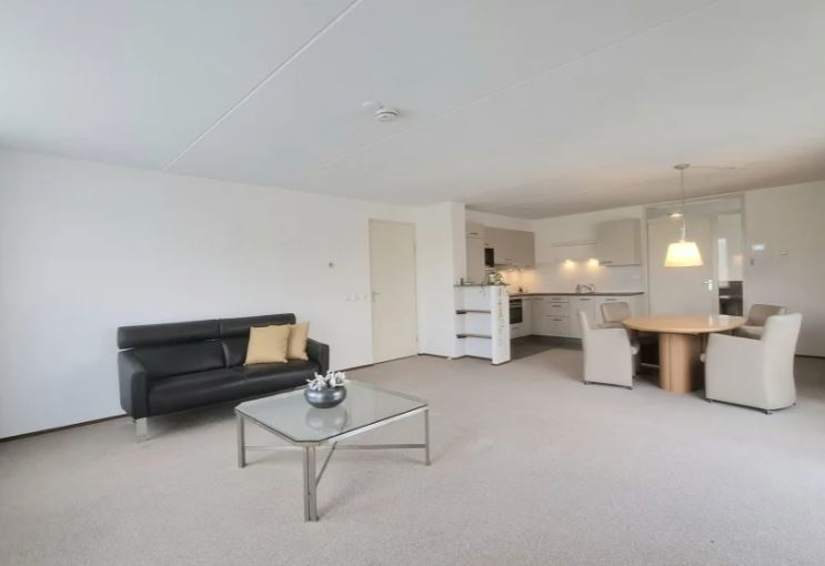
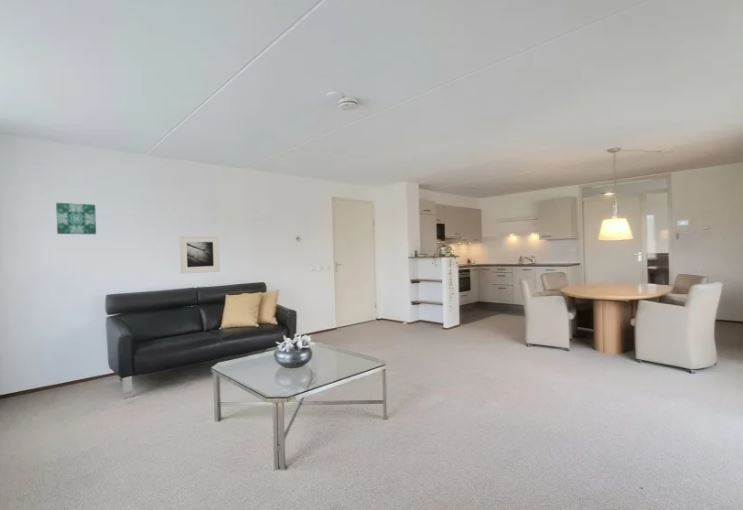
+ wall art [55,202,97,235]
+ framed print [178,235,221,275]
